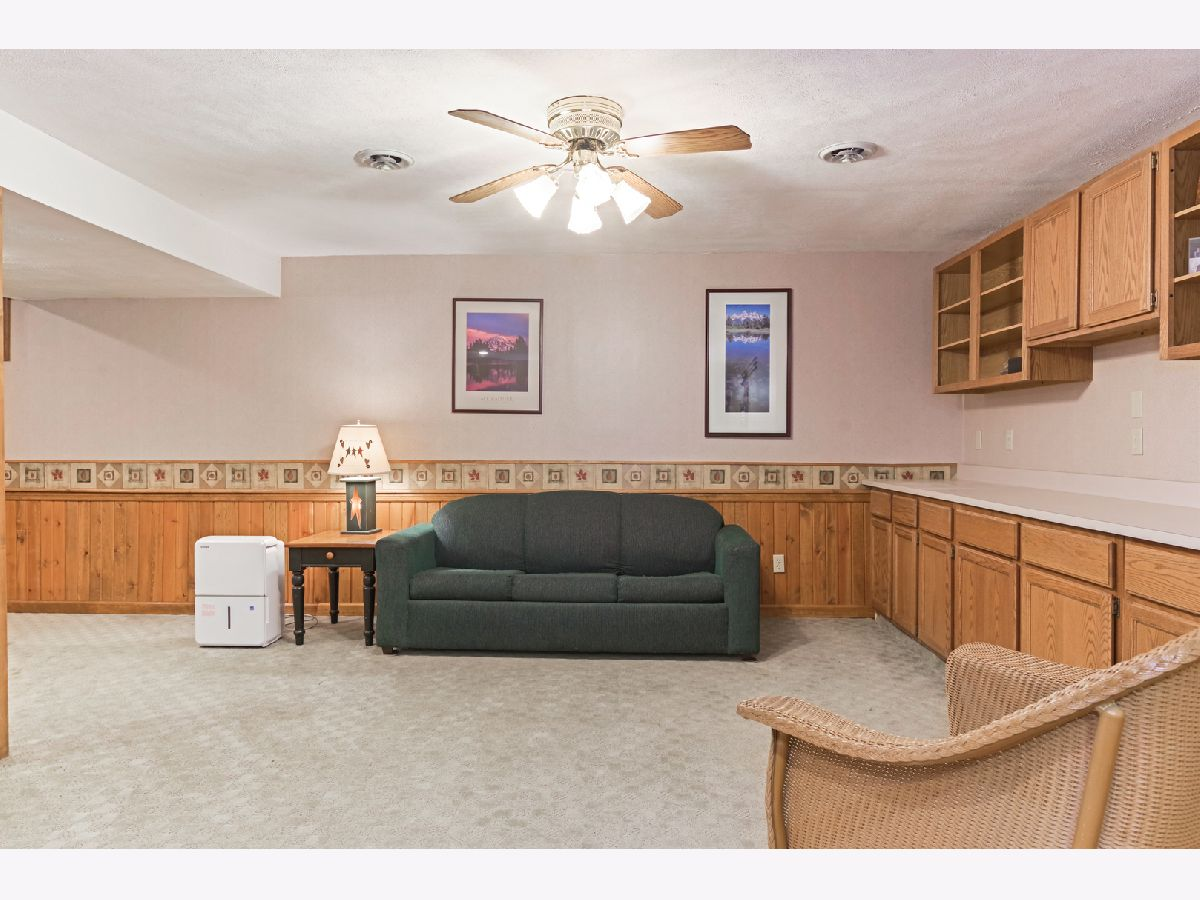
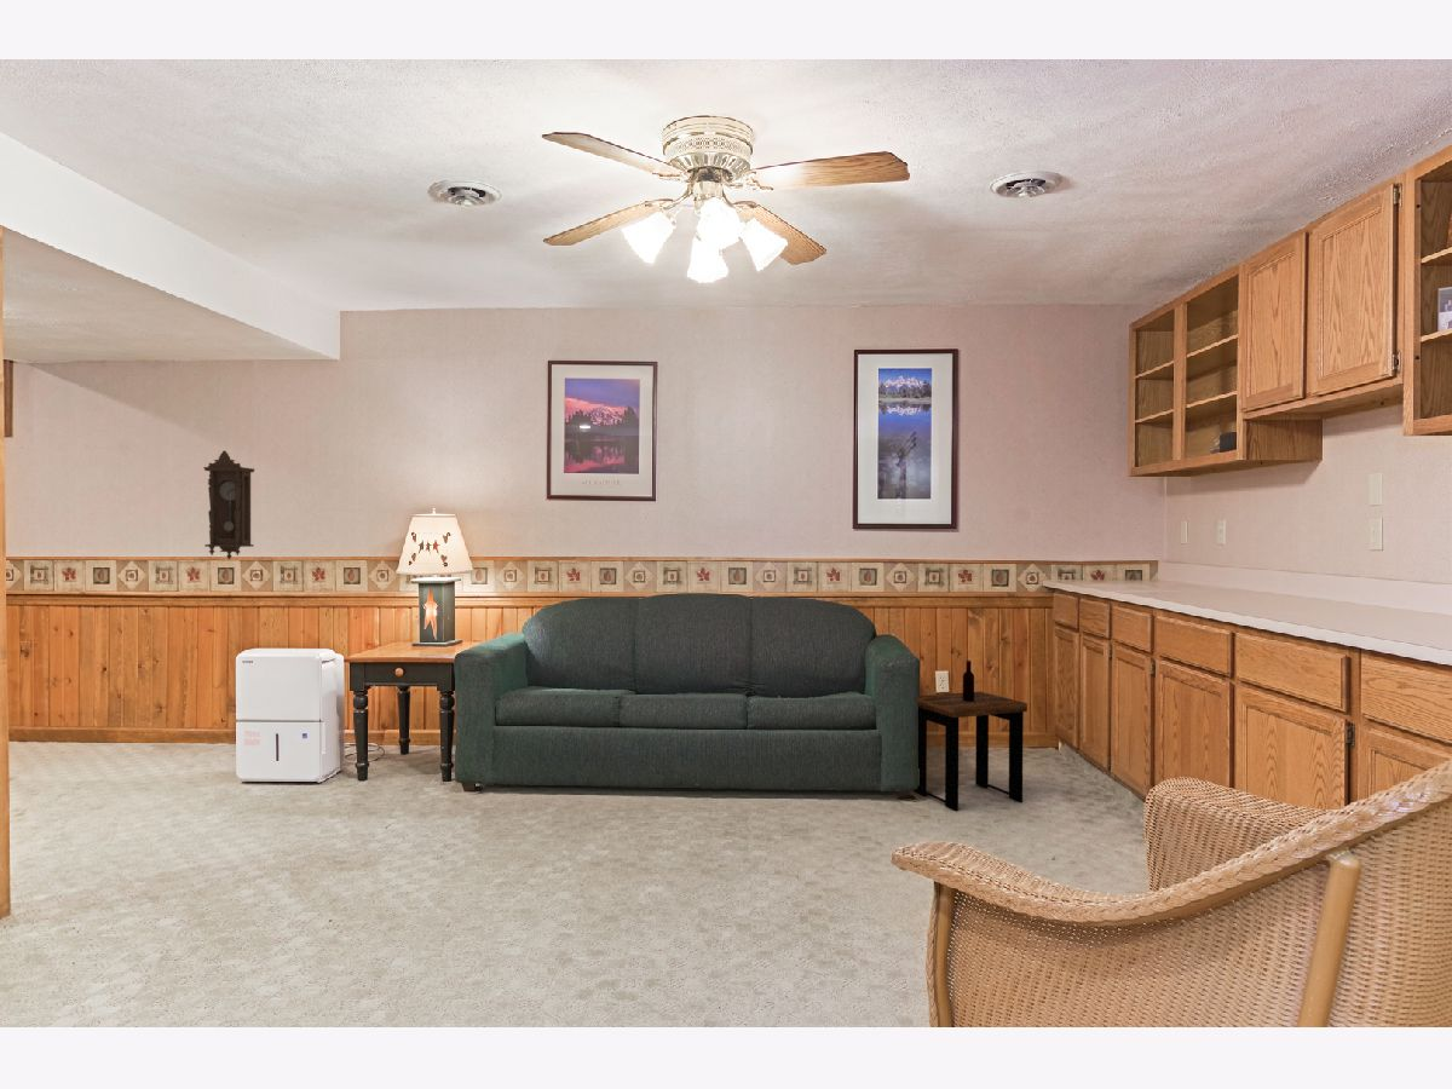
+ side table [914,659,1028,812]
+ pendulum clock [202,450,255,560]
